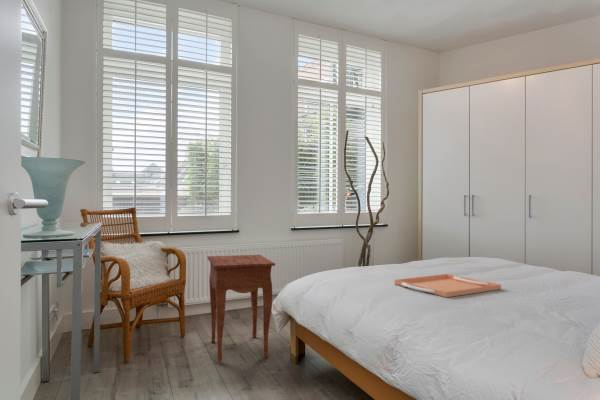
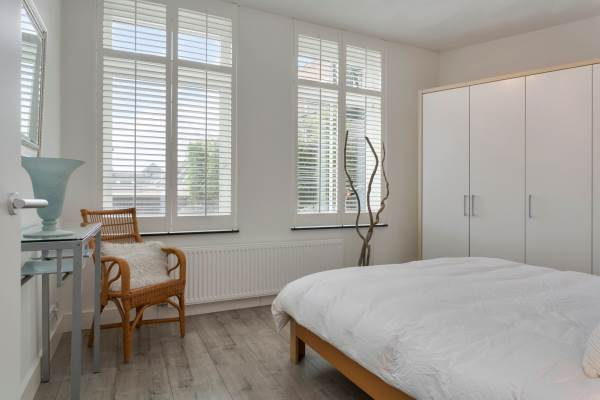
- side table [206,254,276,364]
- serving tray [393,273,502,298]
